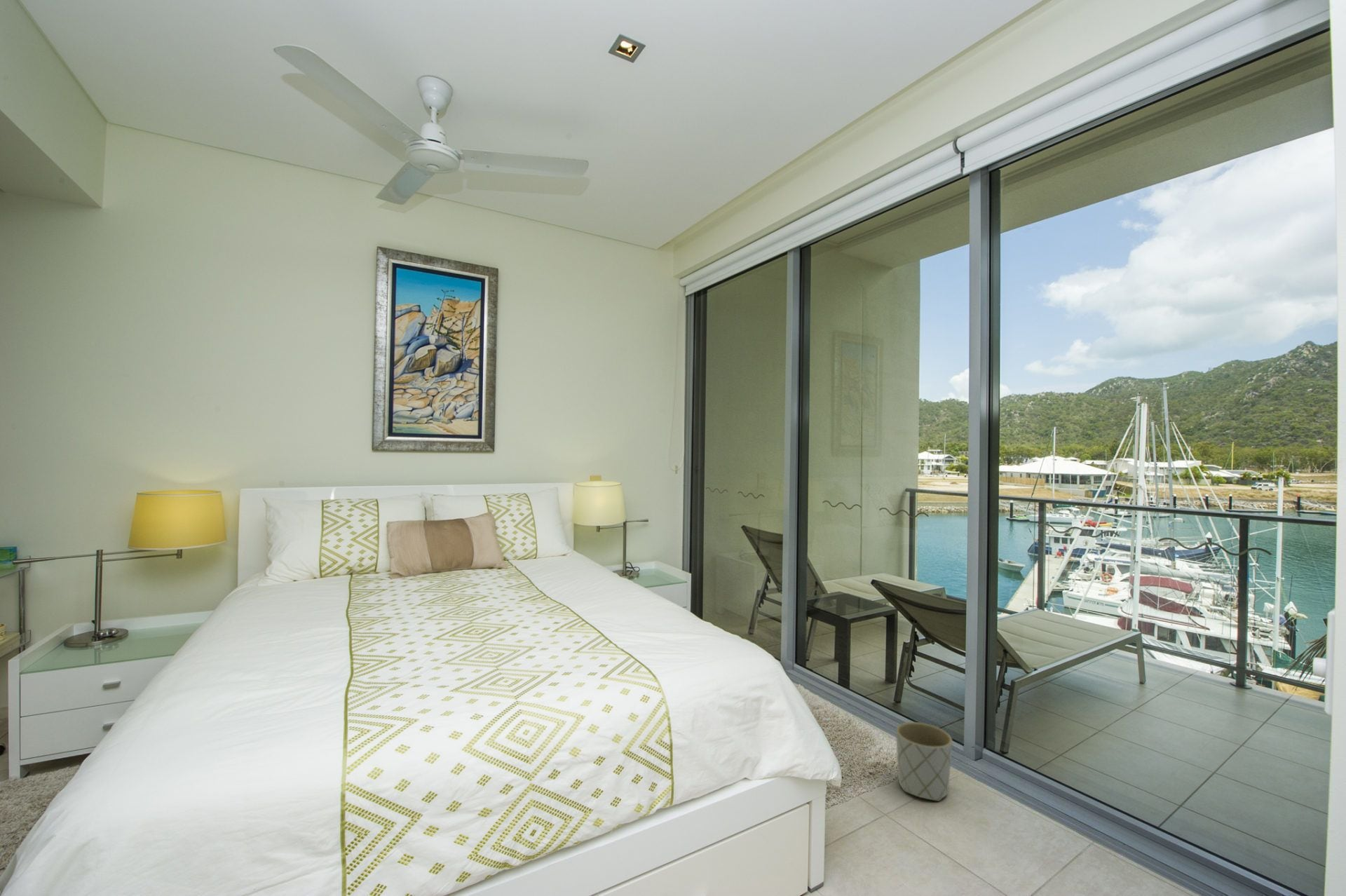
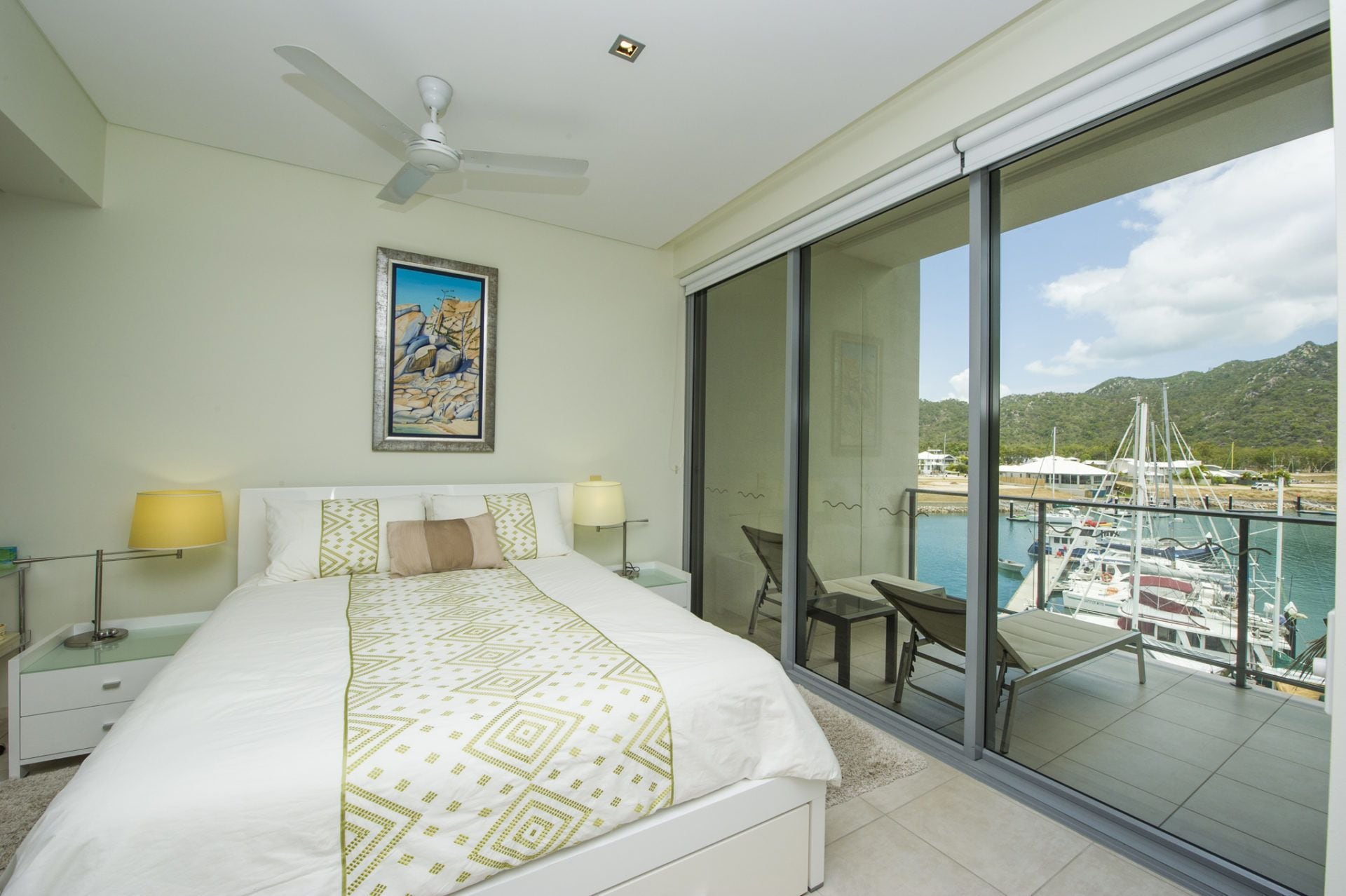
- planter [895,721,953,802]
